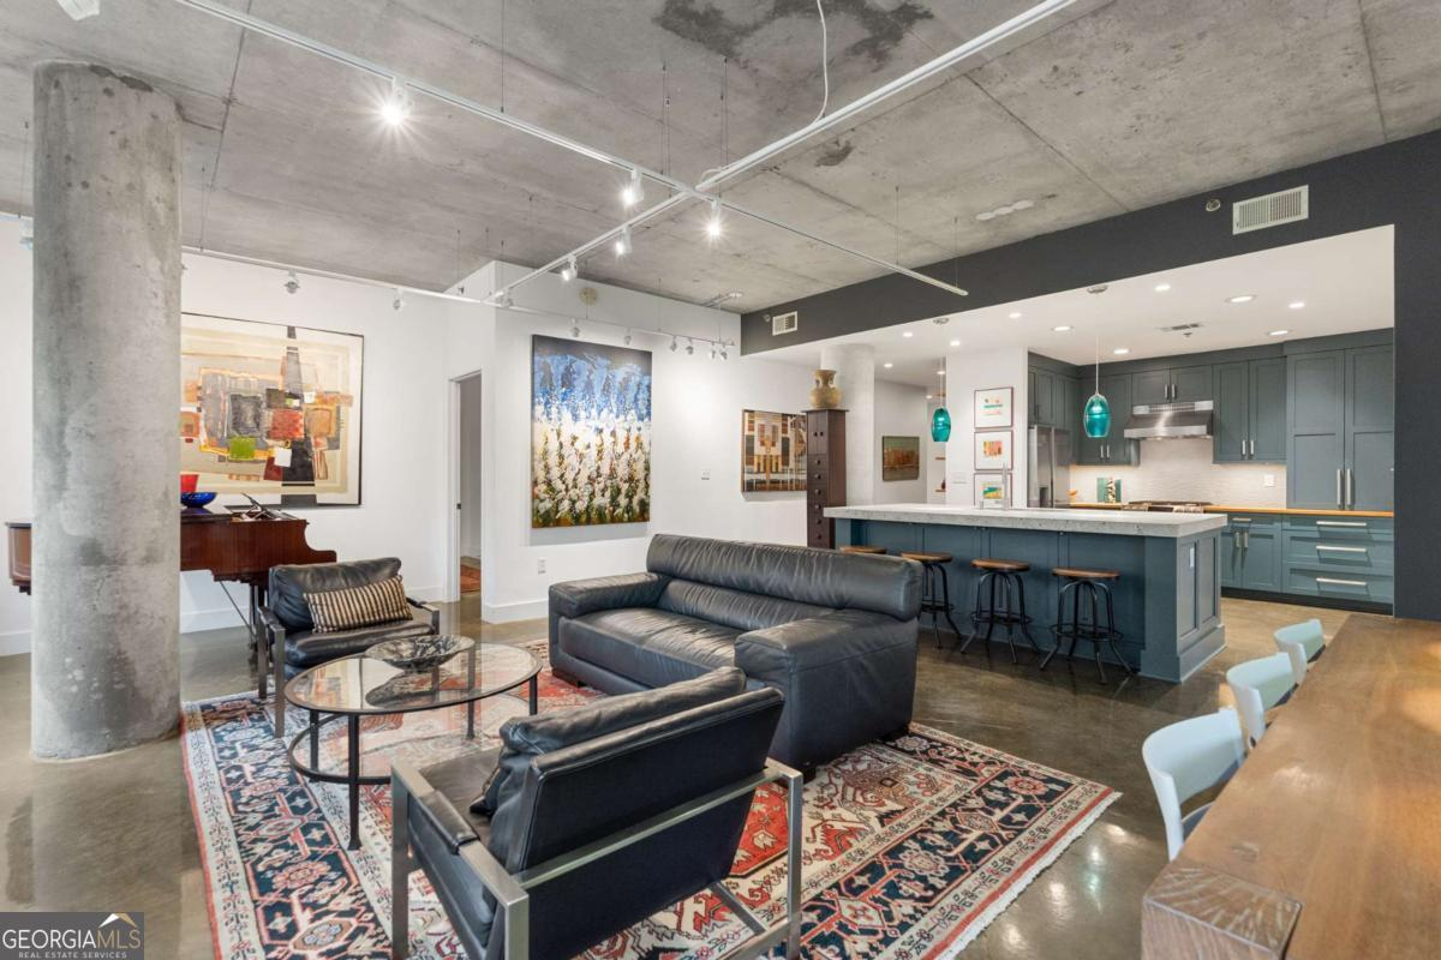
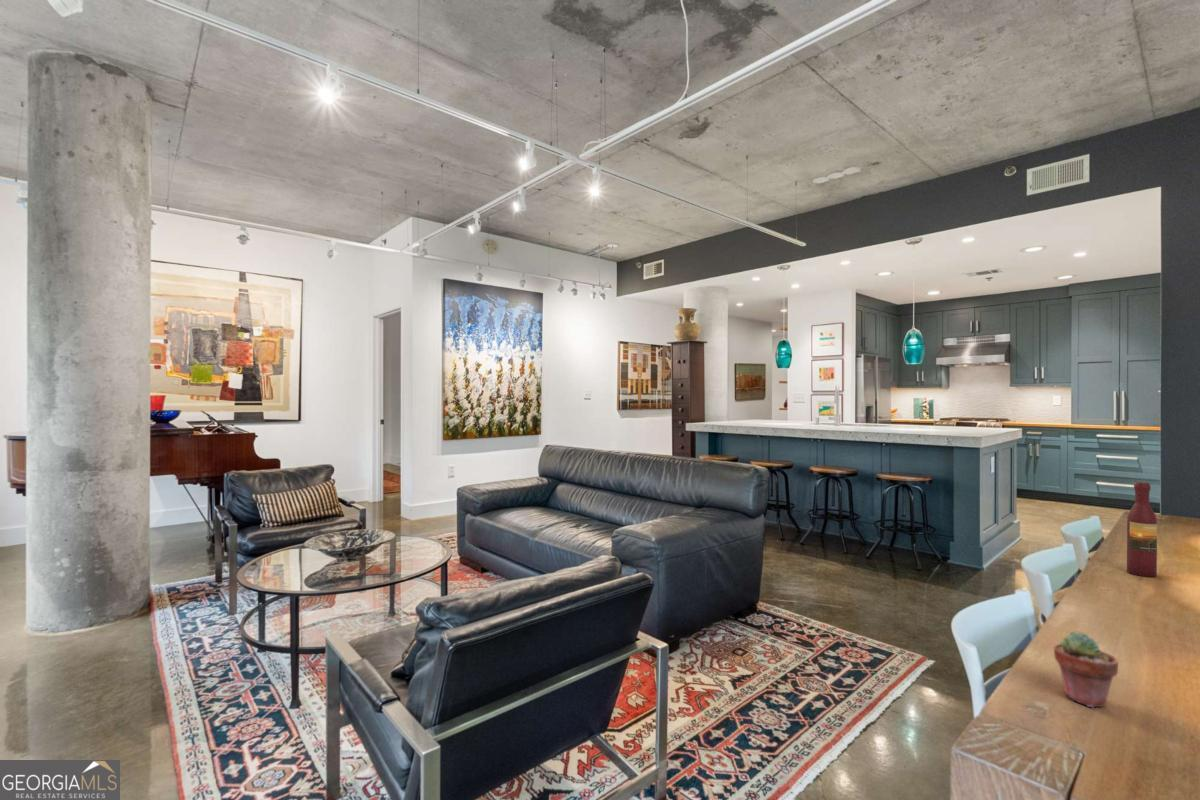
+ wine bottle [1126,481,1158,578]
+ potted succulent [1053,631,1119,708]
